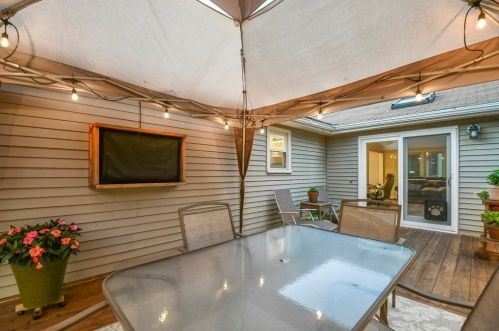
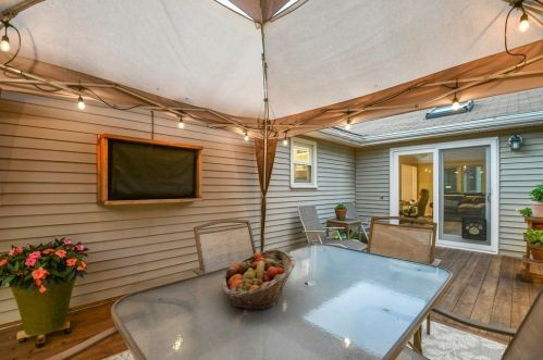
+ fruit basket [221,248,296,312]
